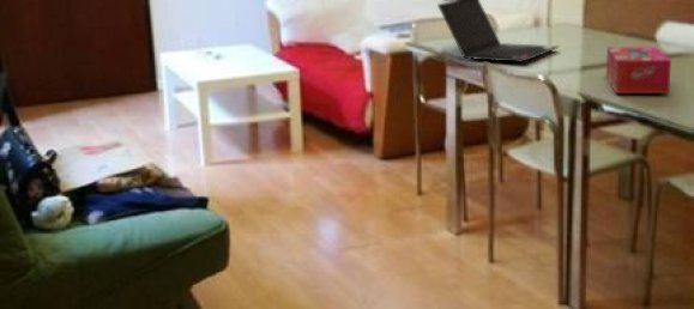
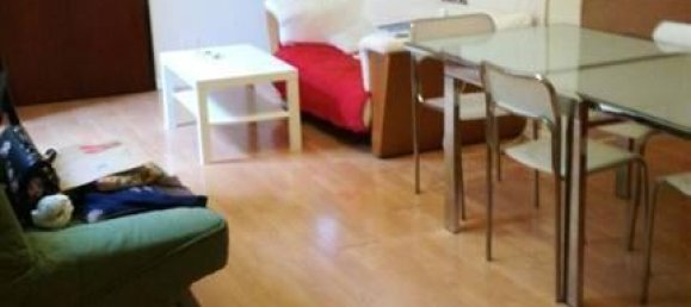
- tissue box [605,46,672,95]
- laptop computer [436,0,560,63]
